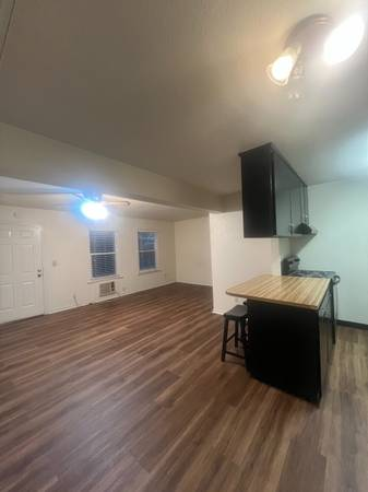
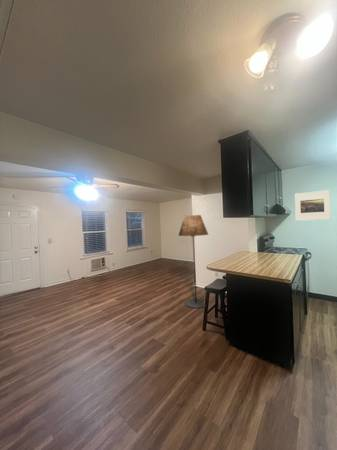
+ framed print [294,189,332,222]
+ floor lamp [177,214,209,309]
